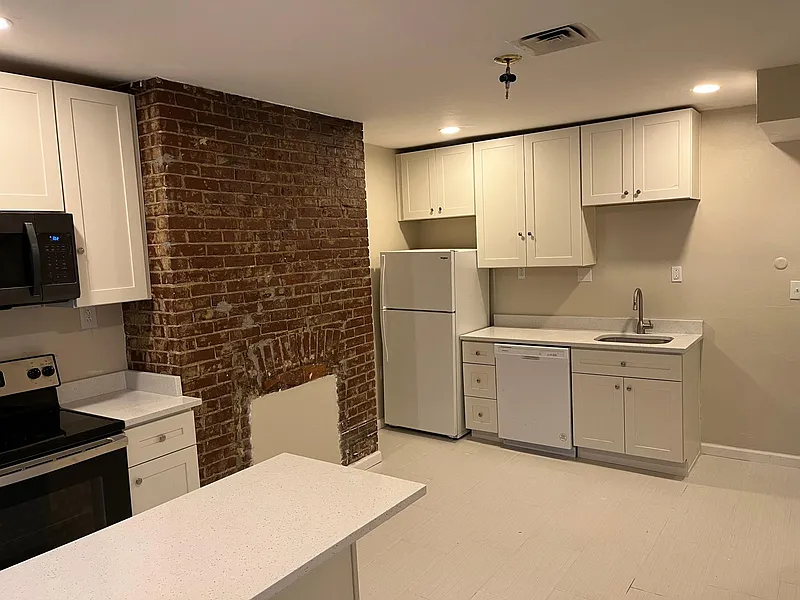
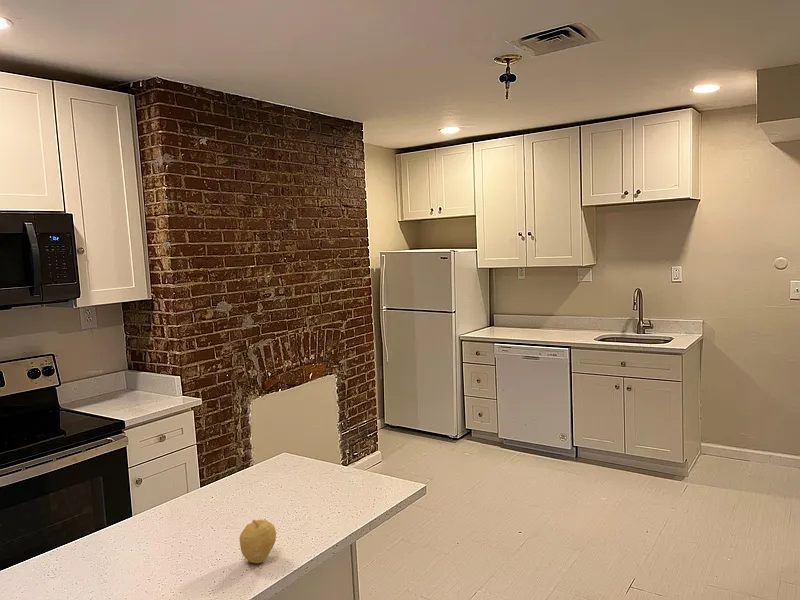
+ fruit [239,518,277,564]
